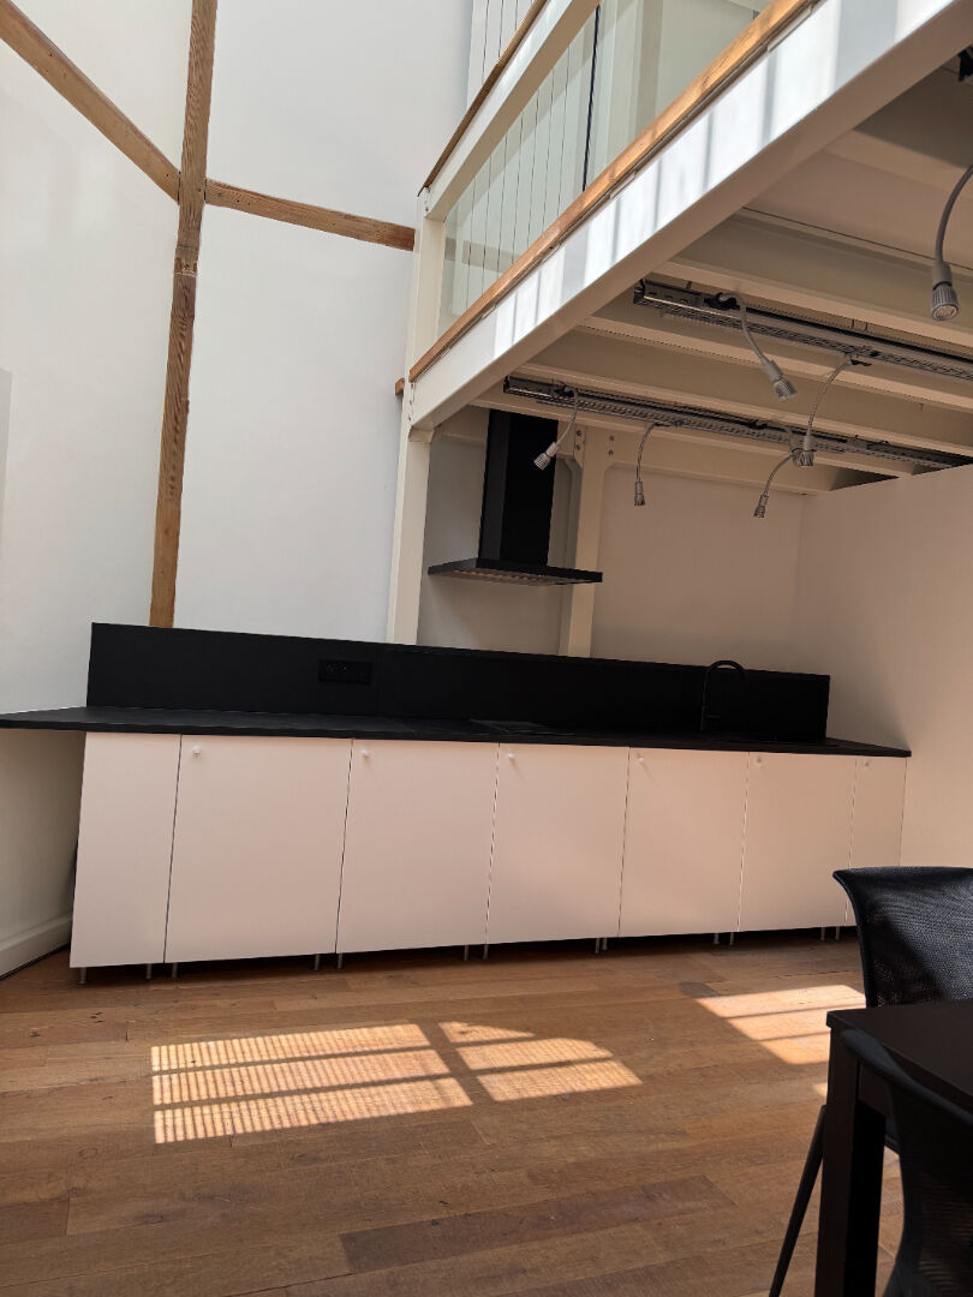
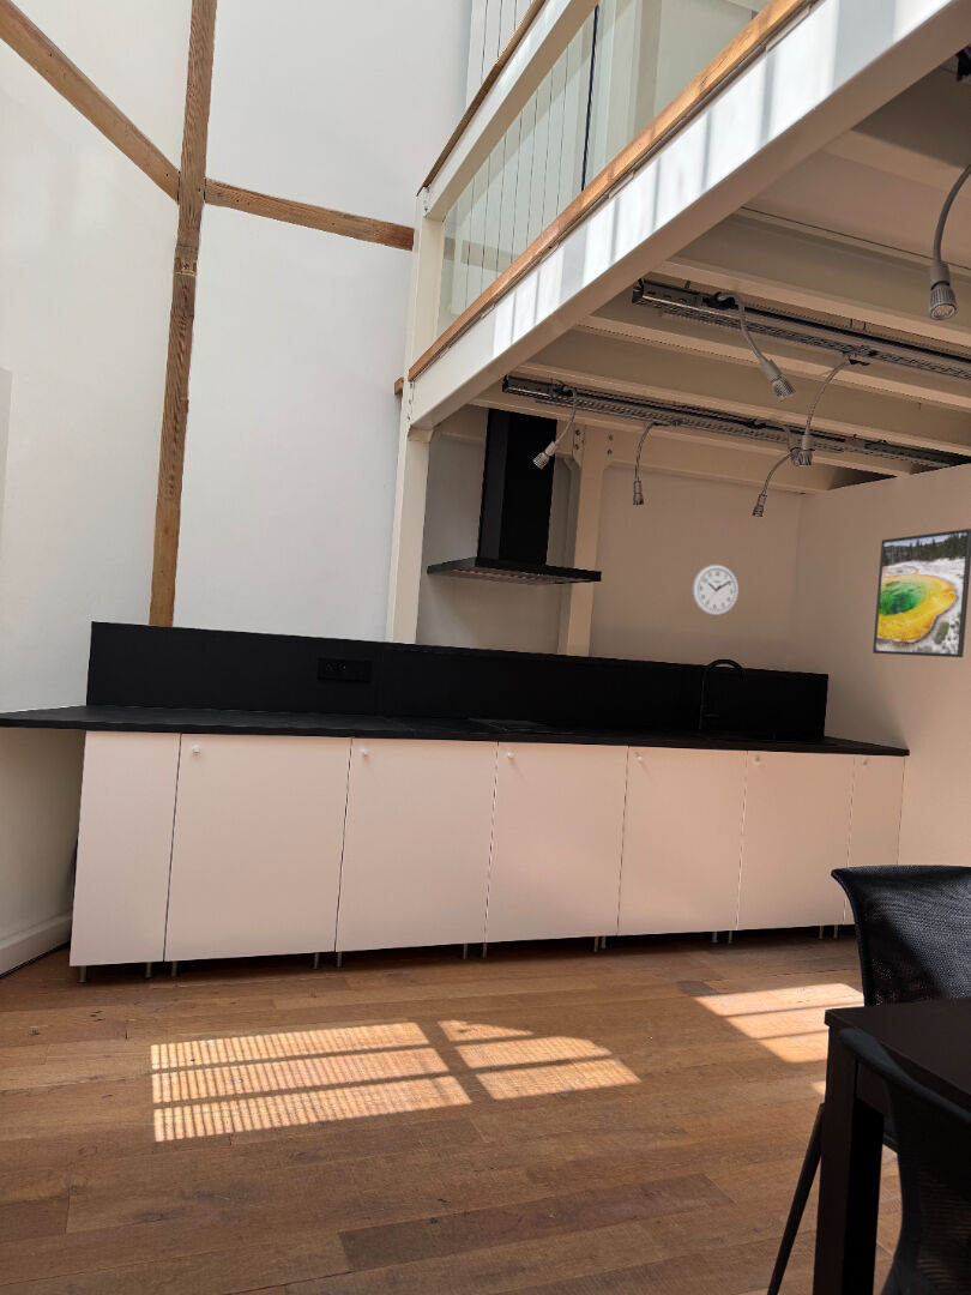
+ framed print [872,528,971,658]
+ wall clock [690,564,740,616]
